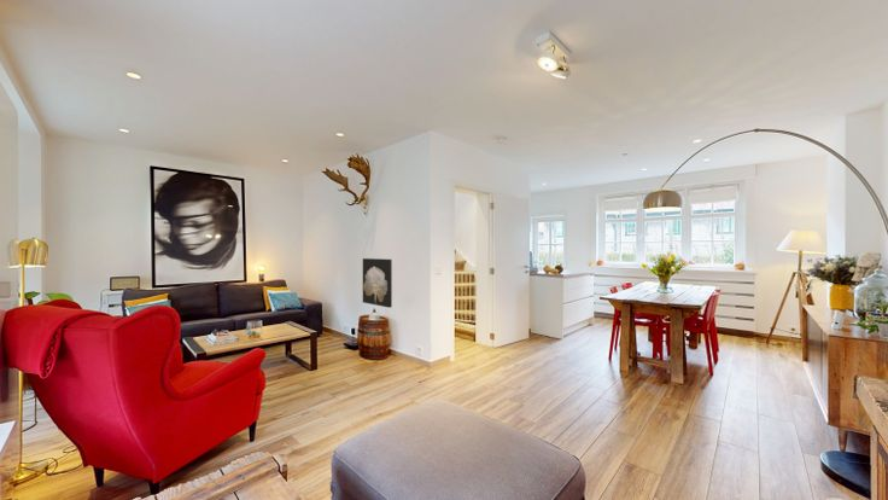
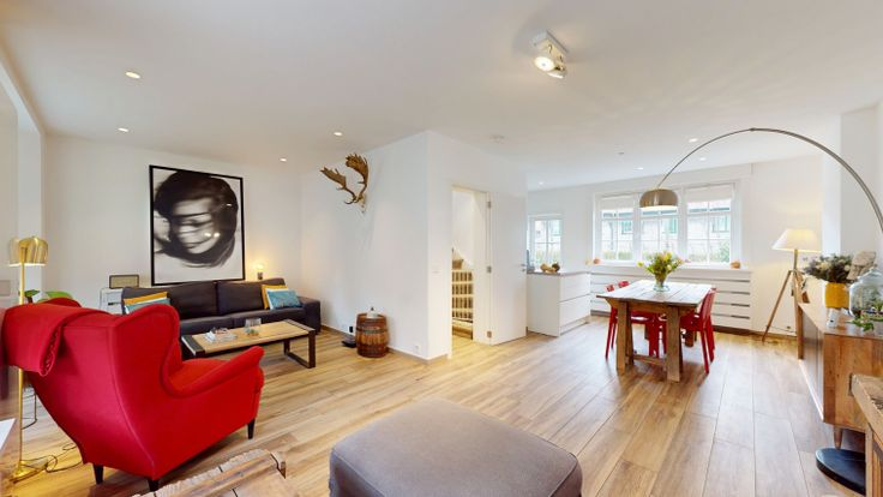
- wall art [362,257,393,309]
